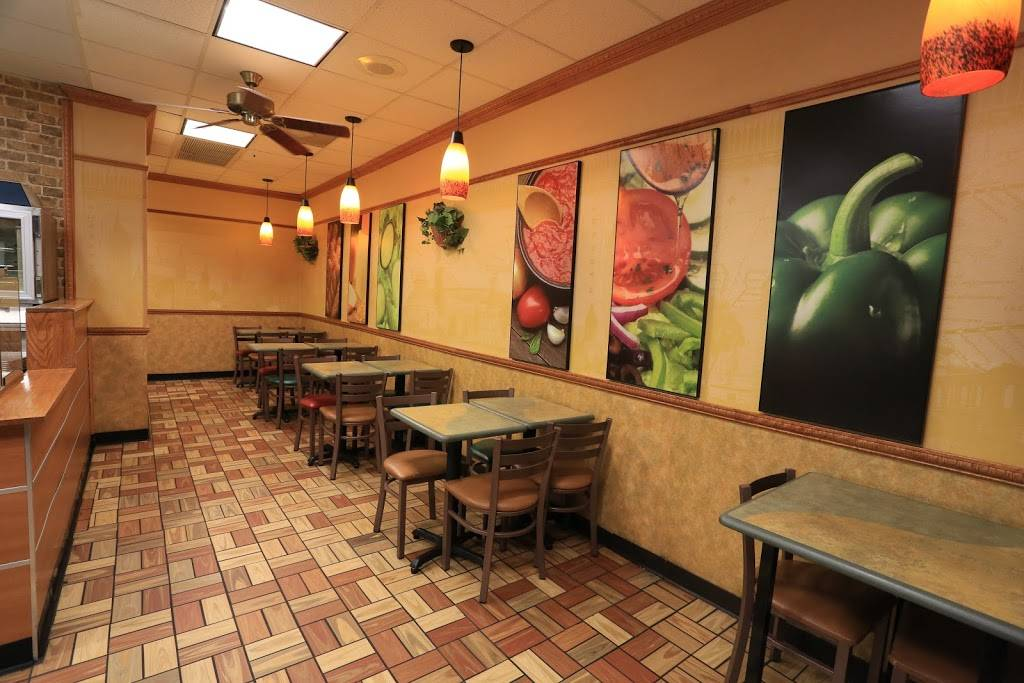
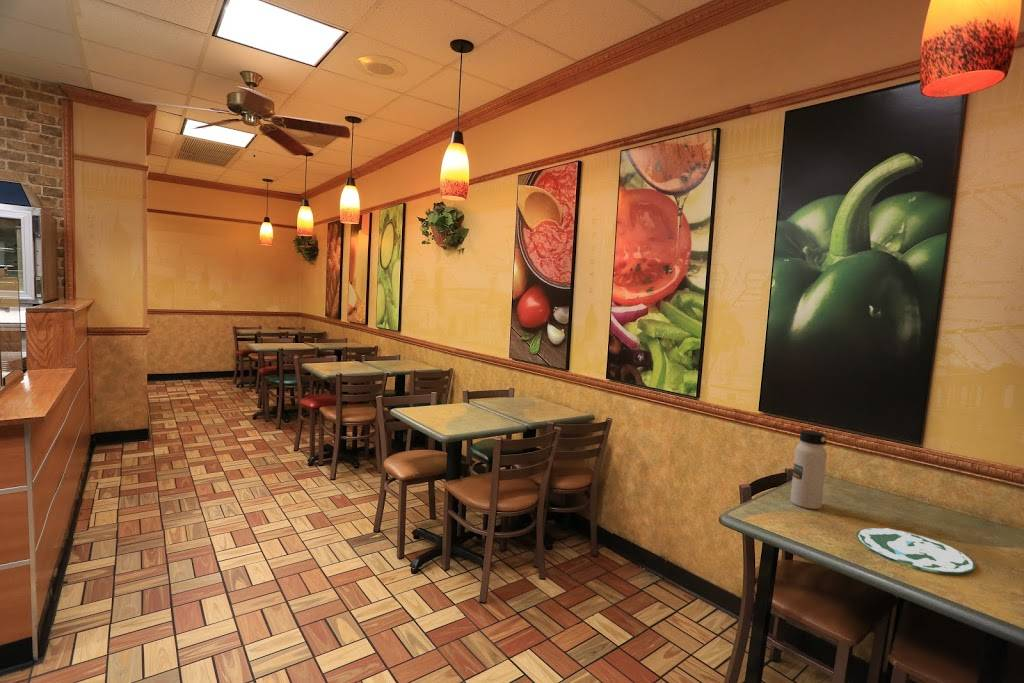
+ plate [856,527,976,574]
+ water bottle [789,429,828,510]
